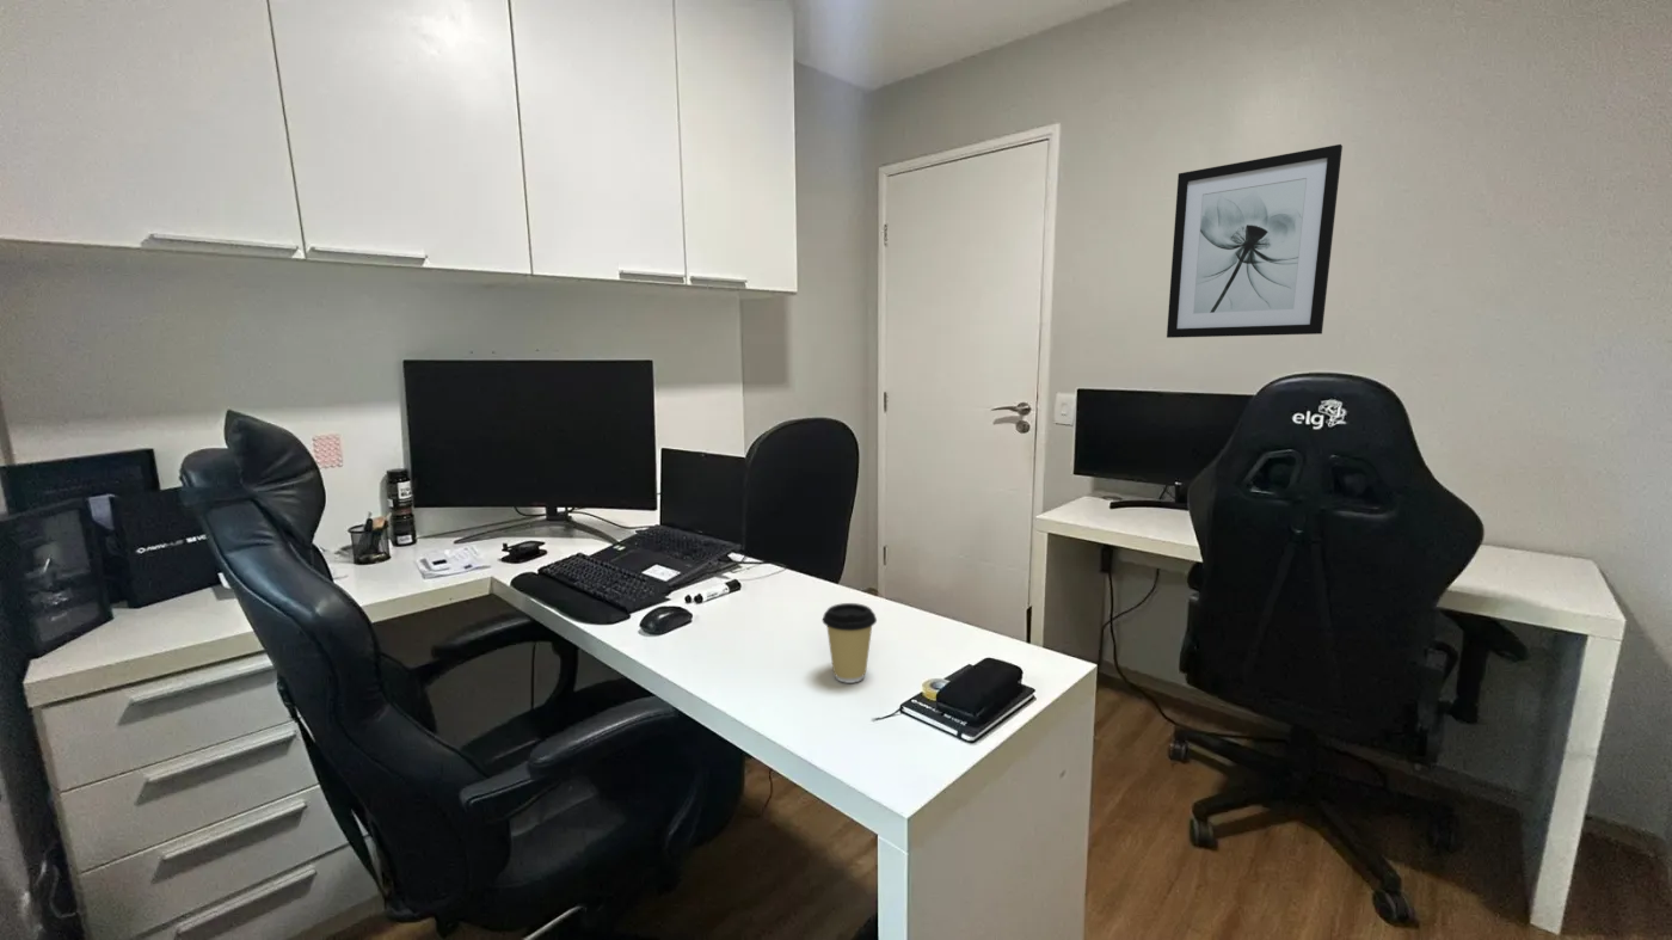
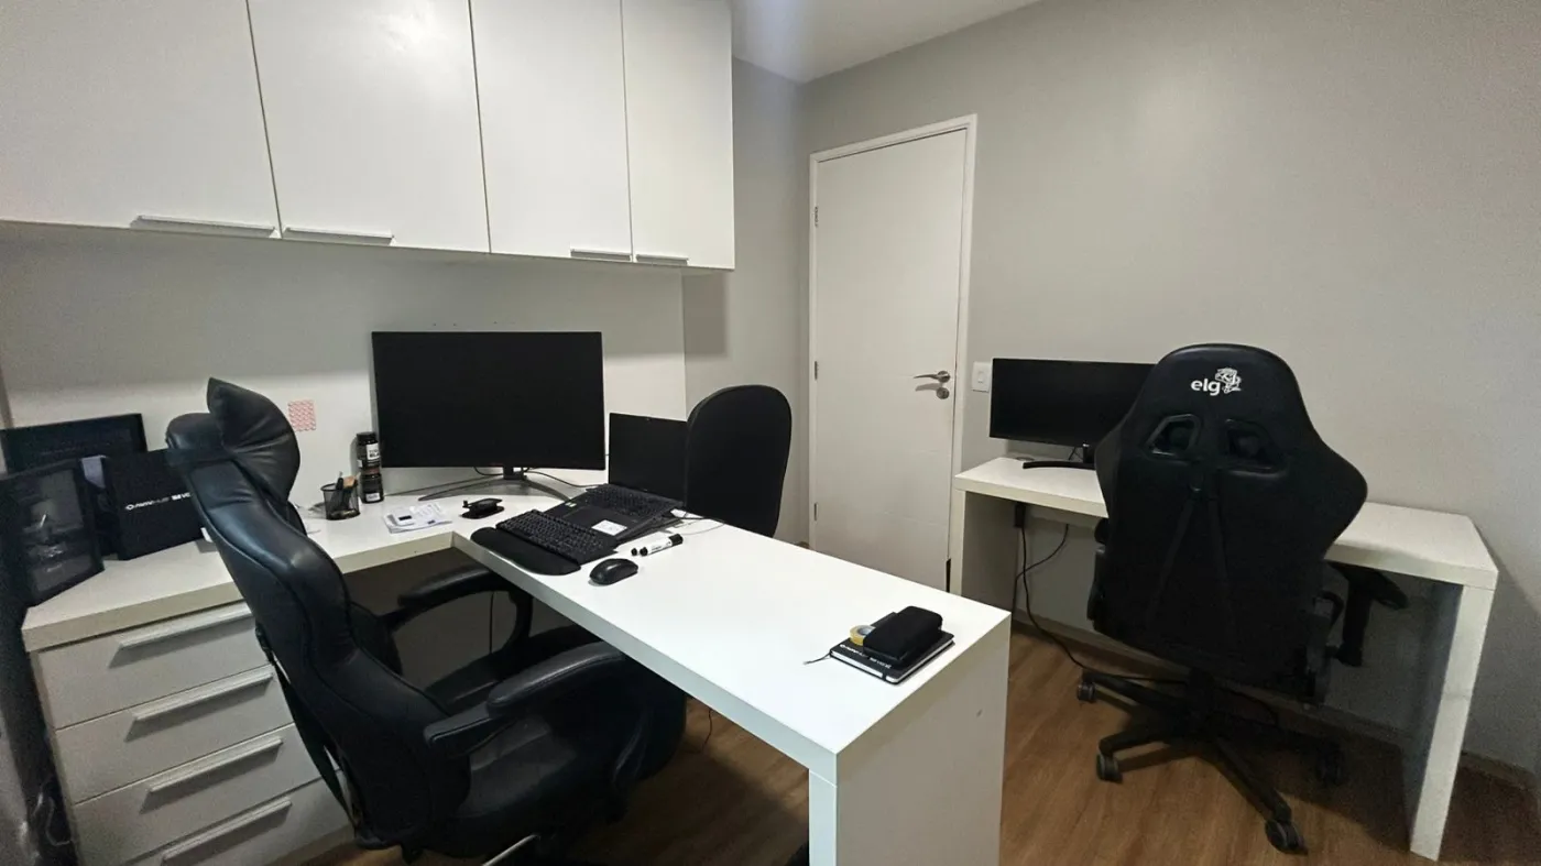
- wall art [1166,143,1344,339]
- coffee cup [822,602,878,684]
